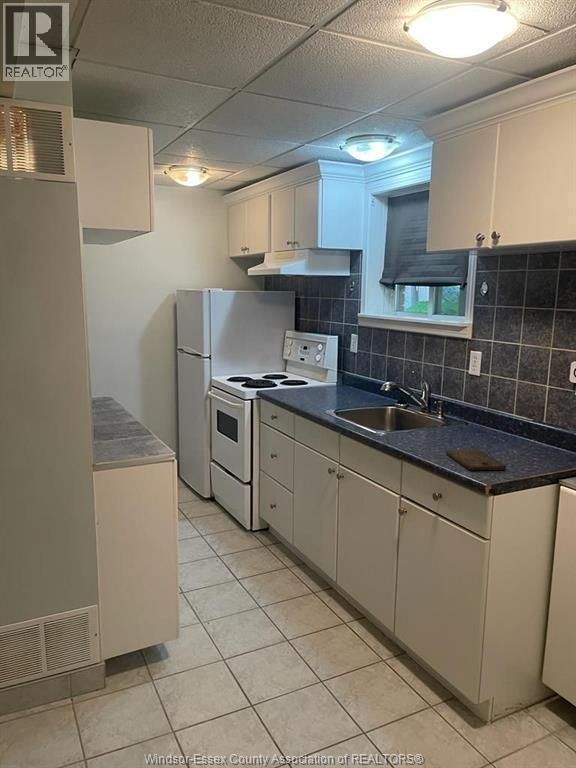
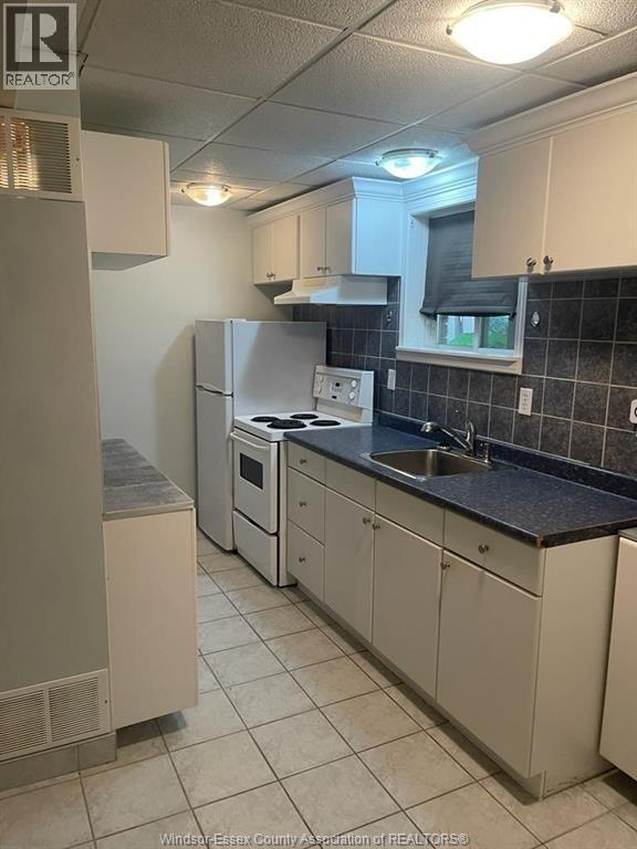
- cutting board [445,449,507,471]
